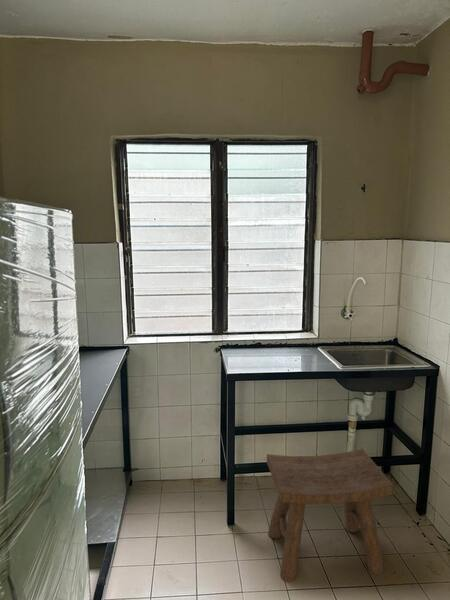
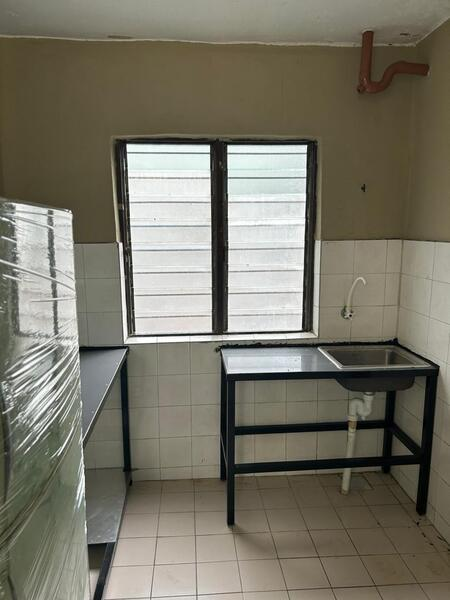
- stool [266,448,394,583]
